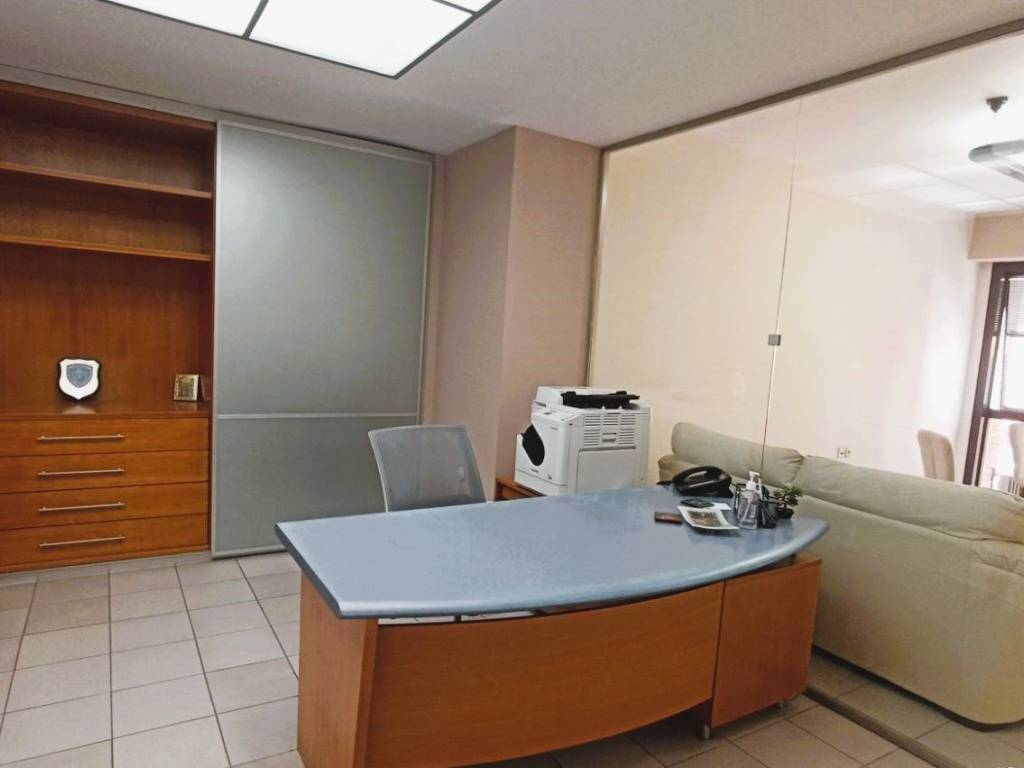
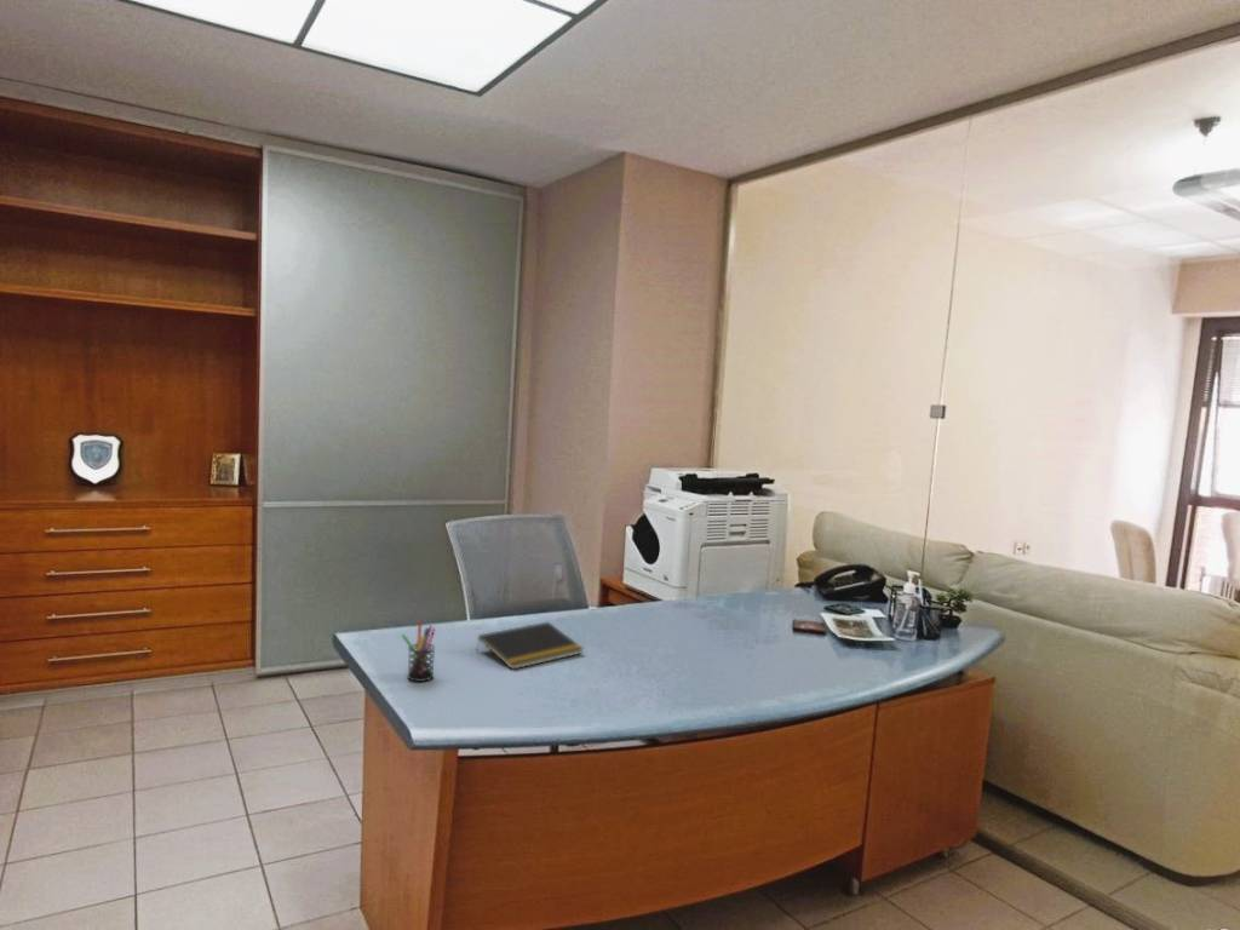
+ notepad [475,621,585,671]
+ pen holder [401,620,437,683]
